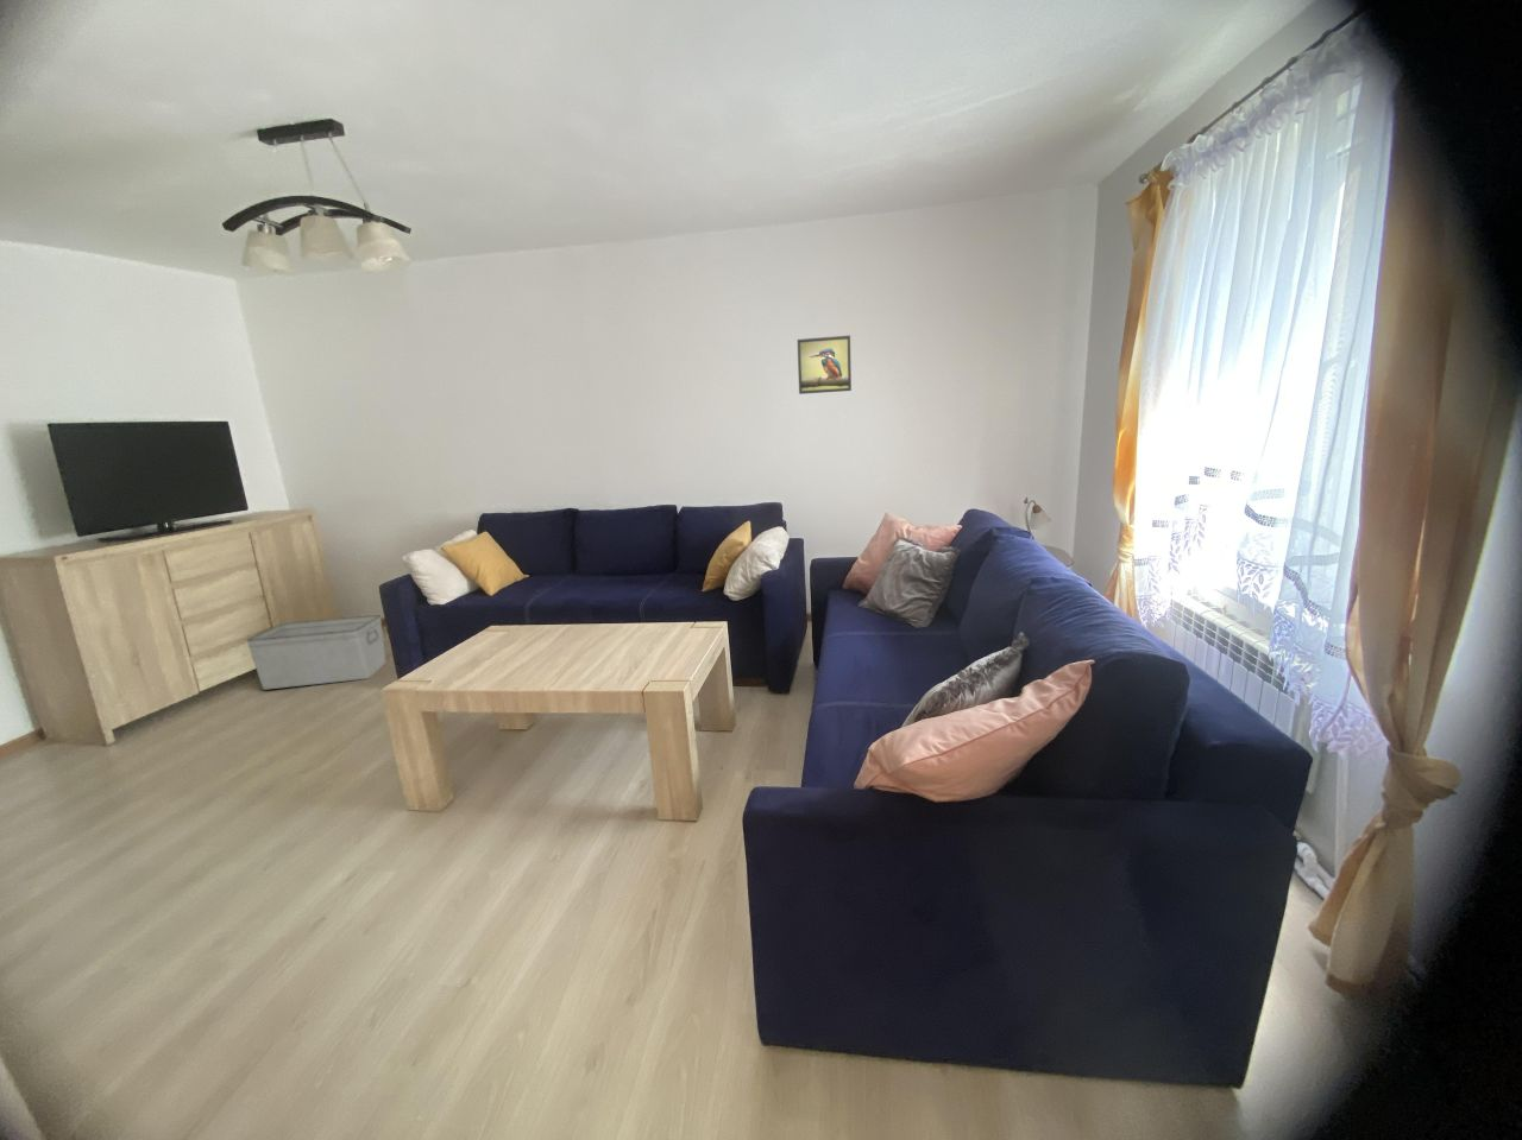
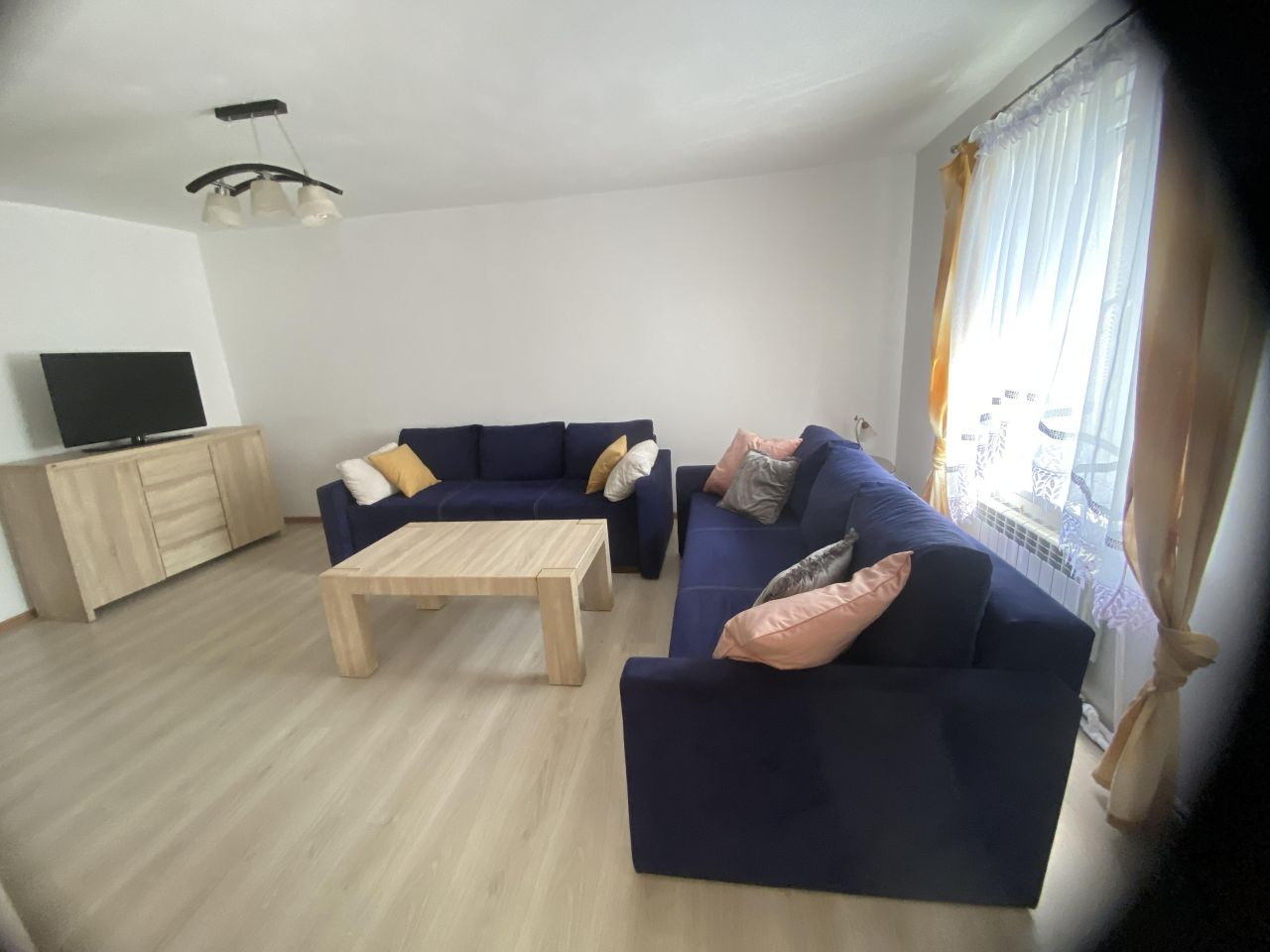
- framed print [797,334,852,395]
- storage bin [244,614,387,691]
